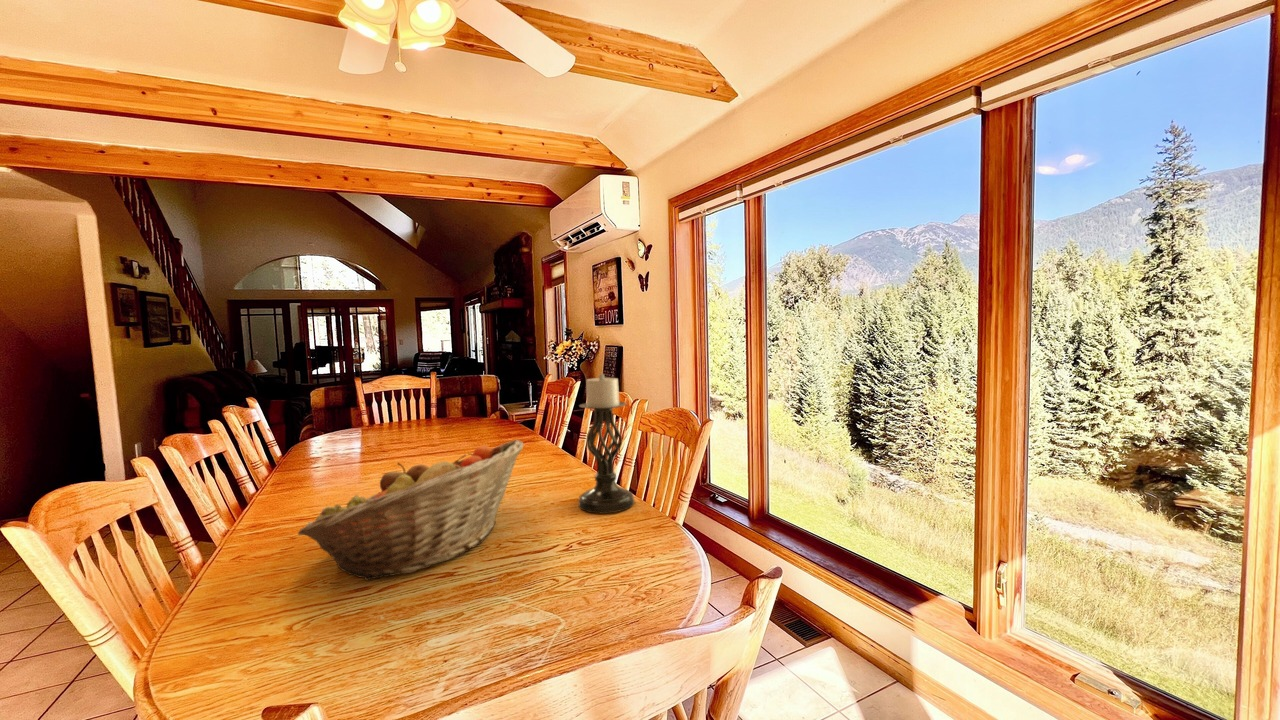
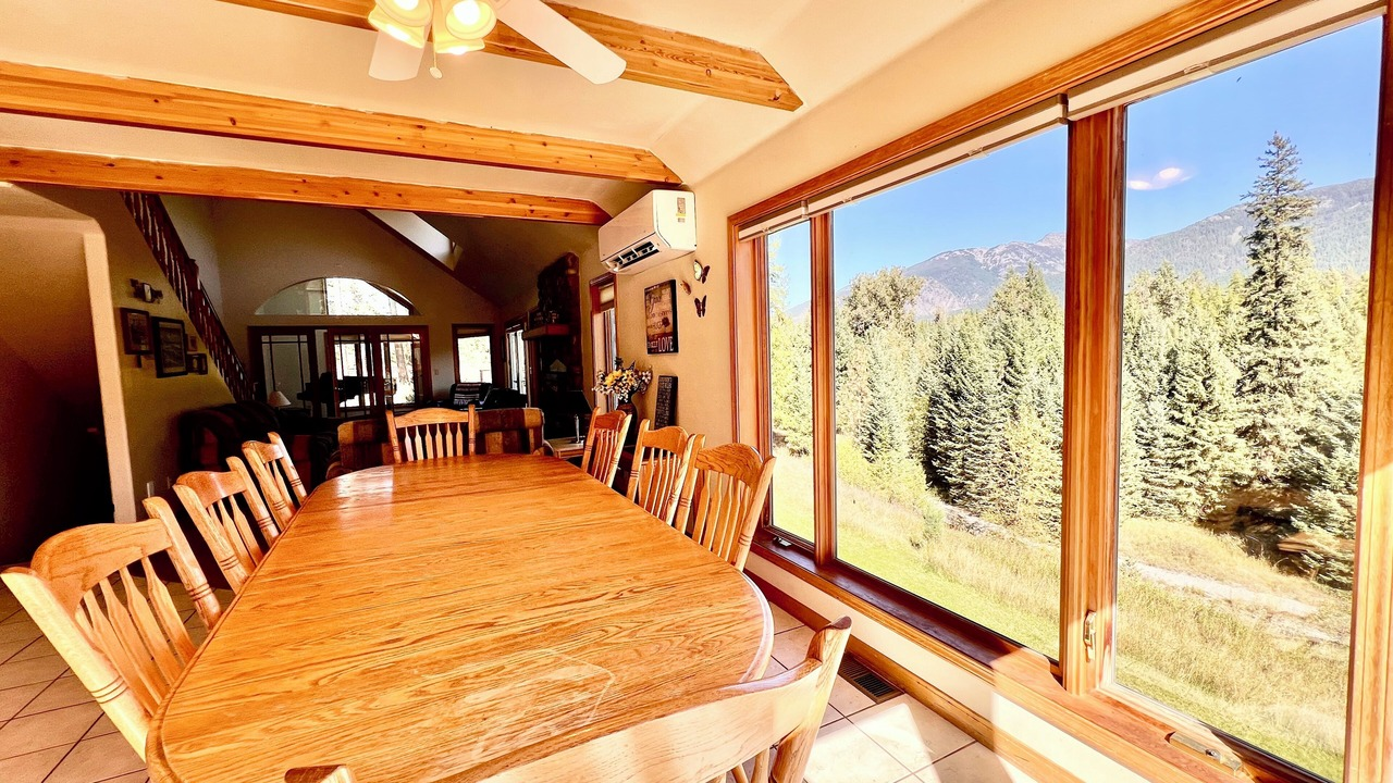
- fruit basket [297,439,524,582]
- candle holder [578,373,635,515]
